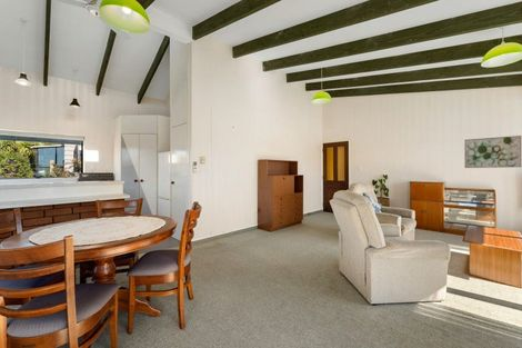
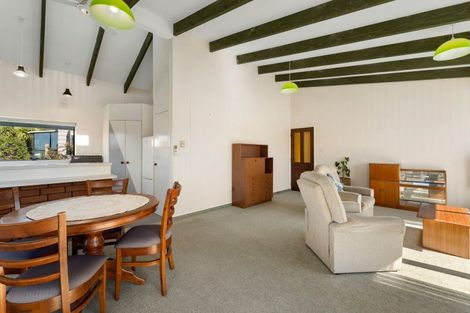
- wall art [463,135,522,169]
